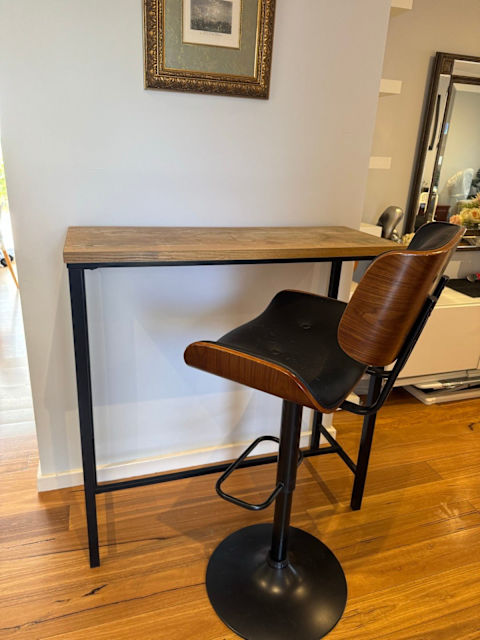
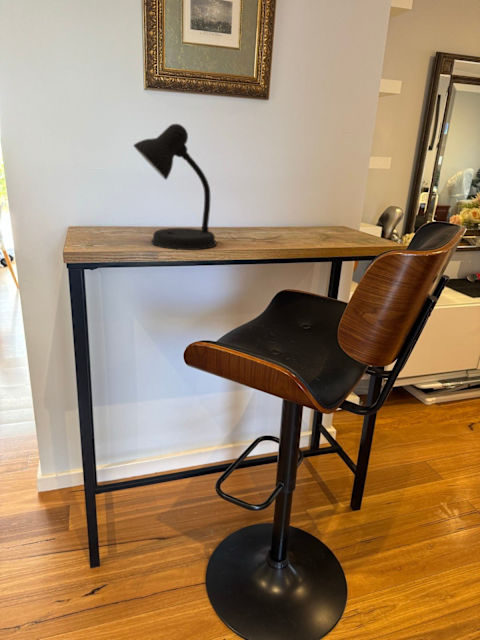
+ desk lamp [132,123,283,251]
